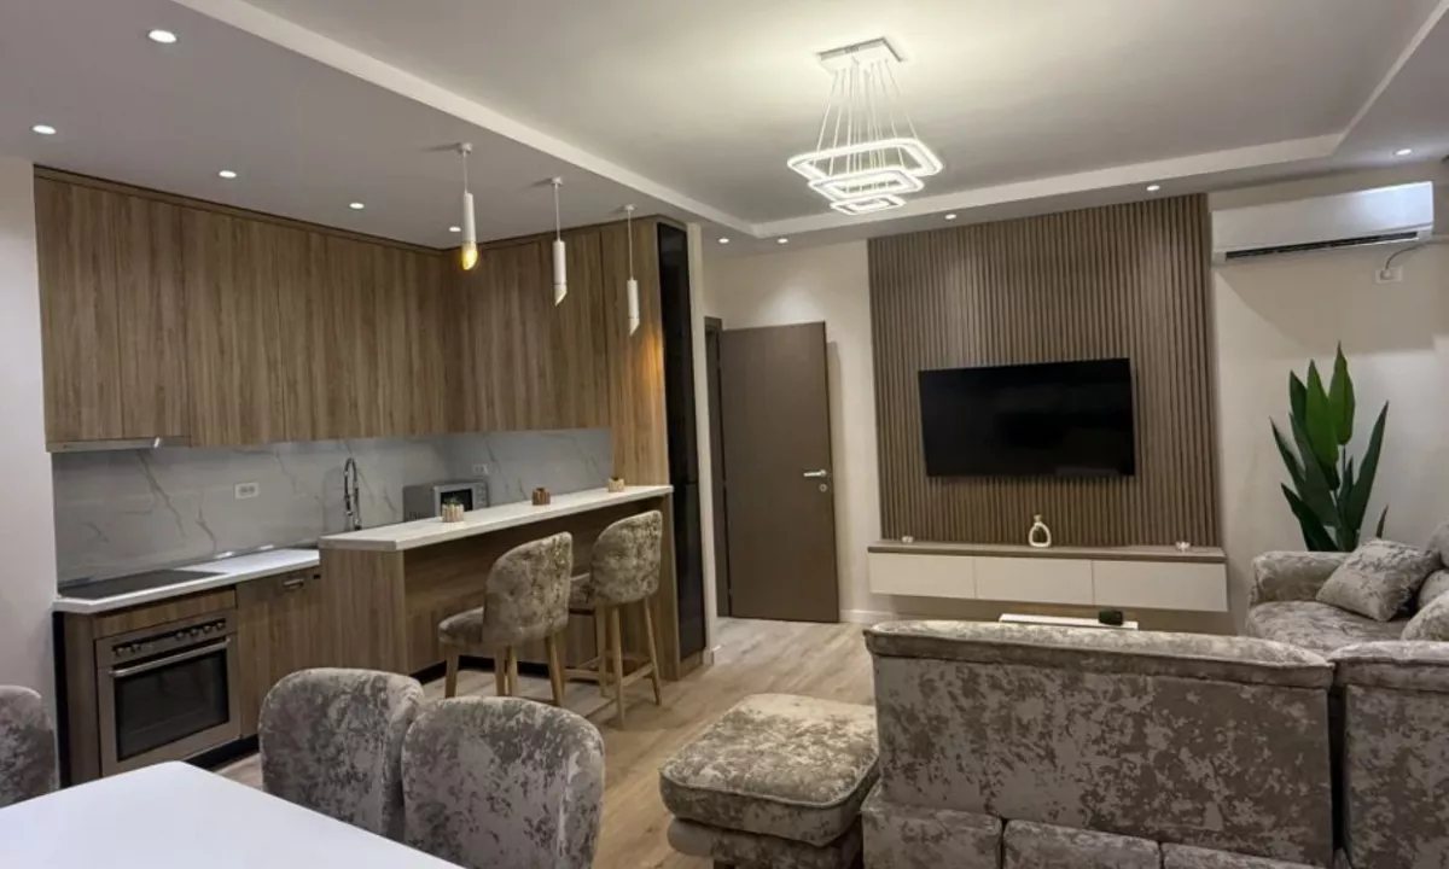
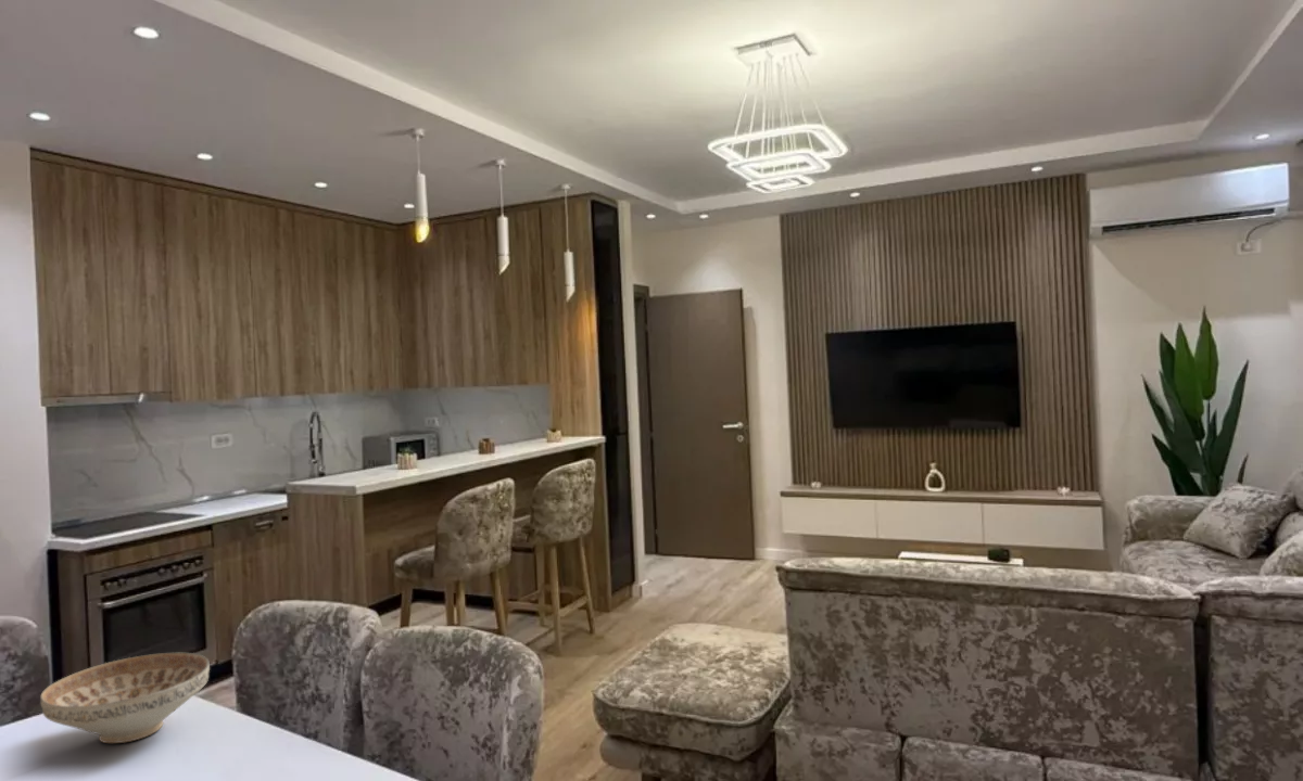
+ decorative bowl [39,652,211,744]
